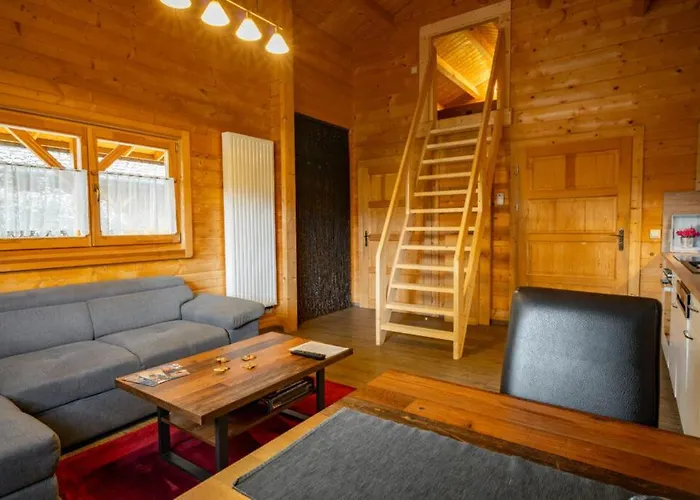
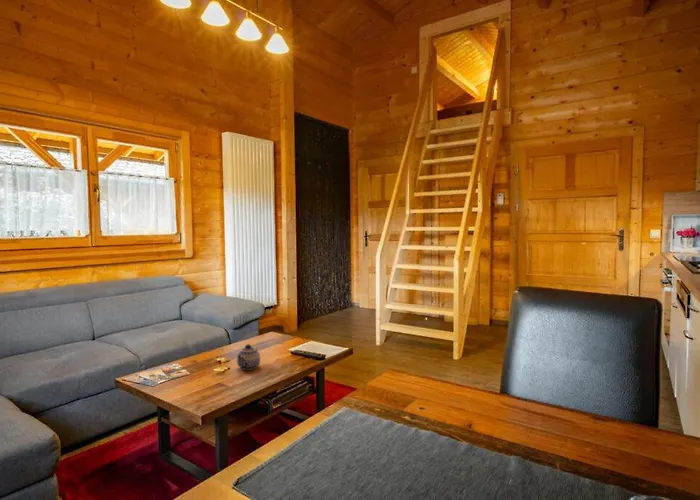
+ teapot [236,343,261,371]
